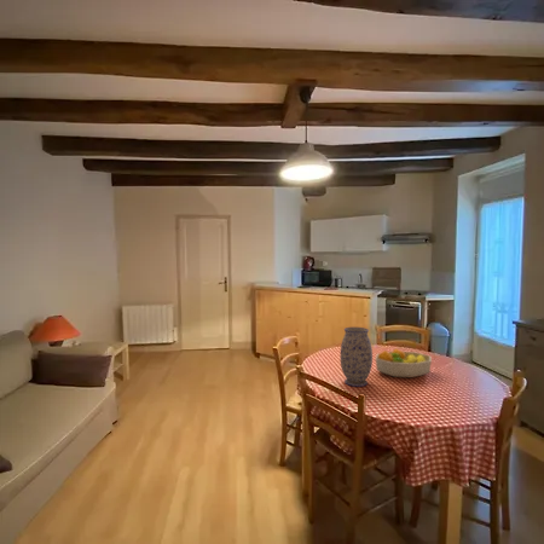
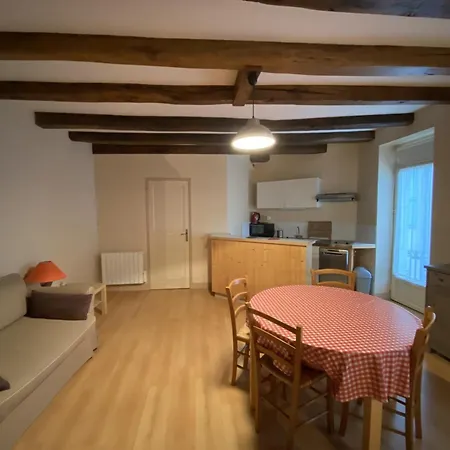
- fruit bowl [375,347,433,378]
- vase [340,326,374,388]
